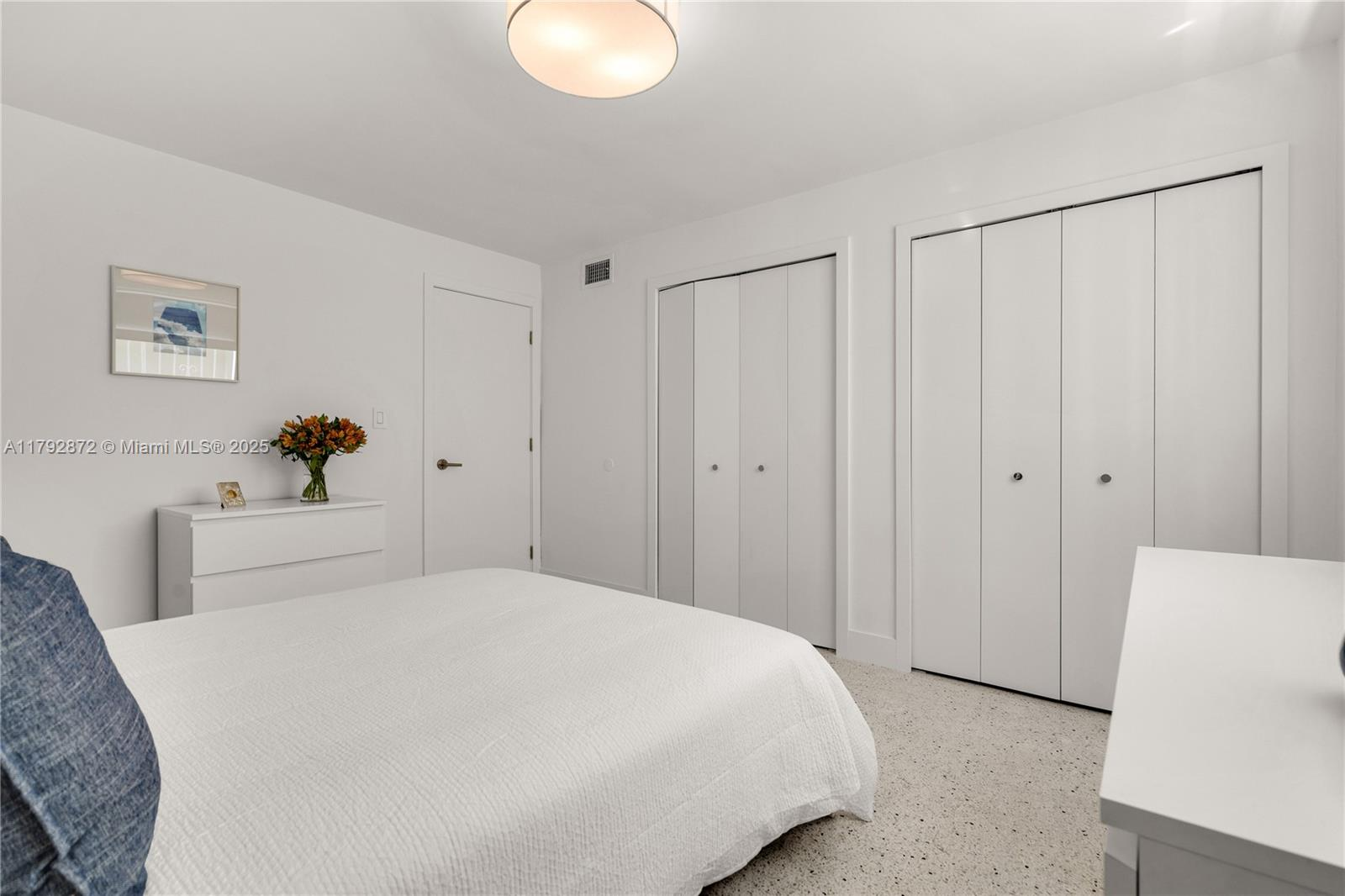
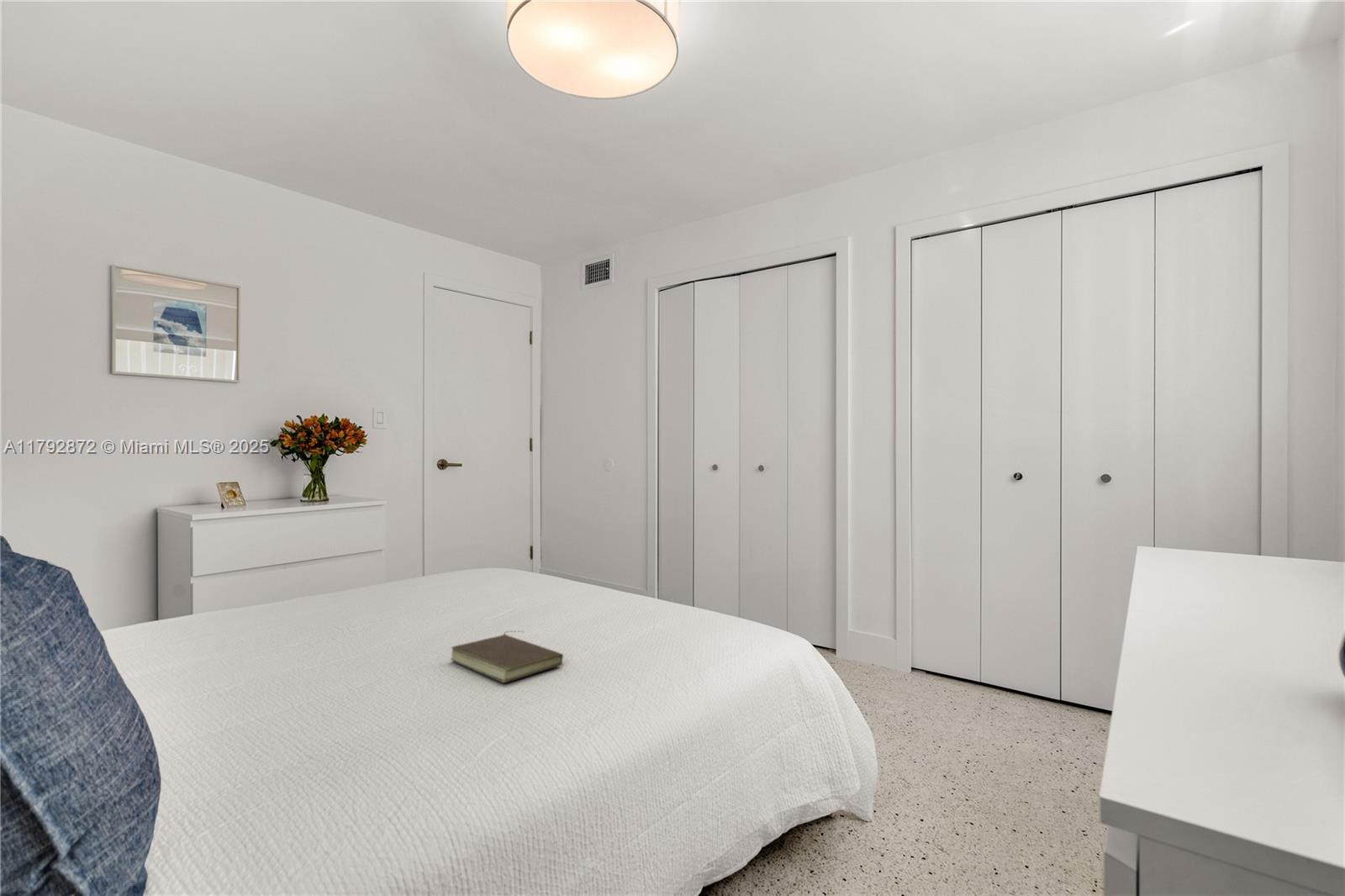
+ book [450,630,564,683]
